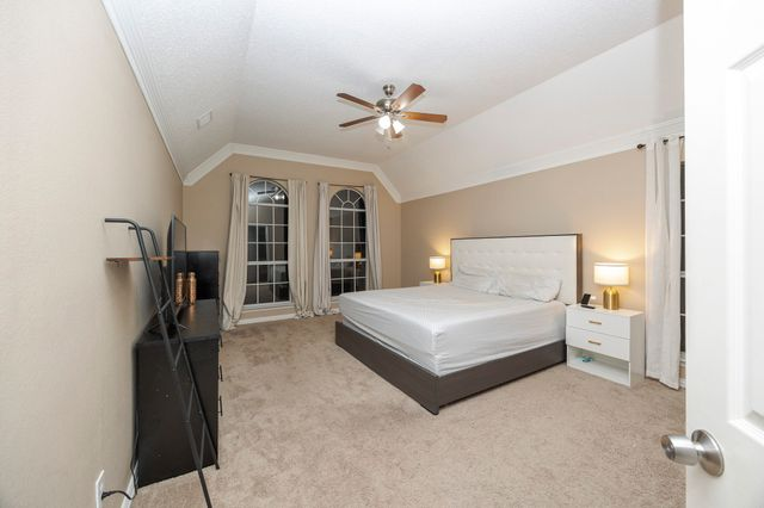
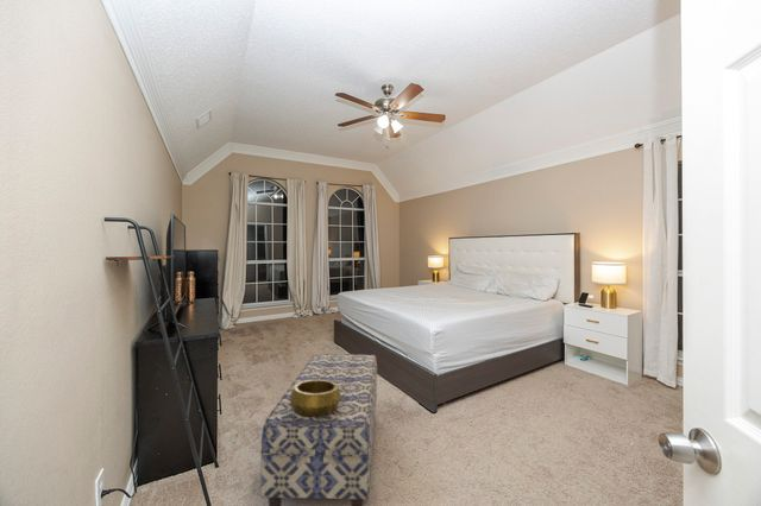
+ decorative bowl [289,380,341,418]
+ bench [259,353,378,506]
